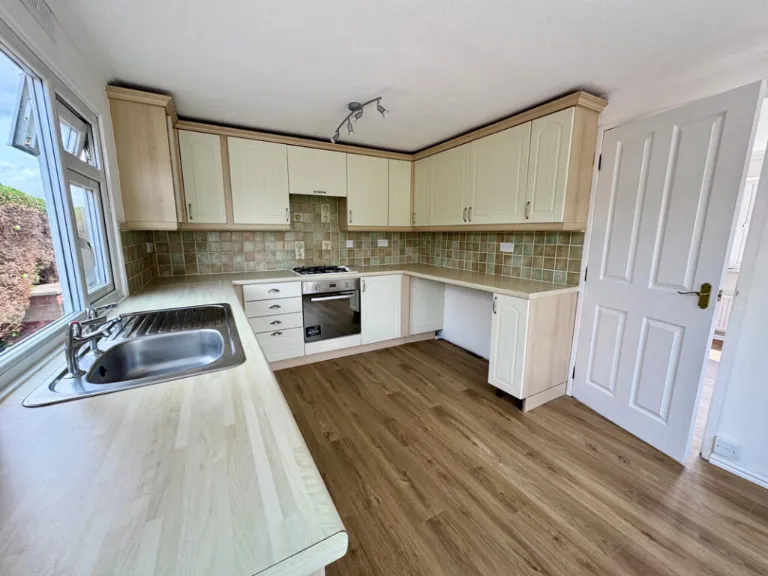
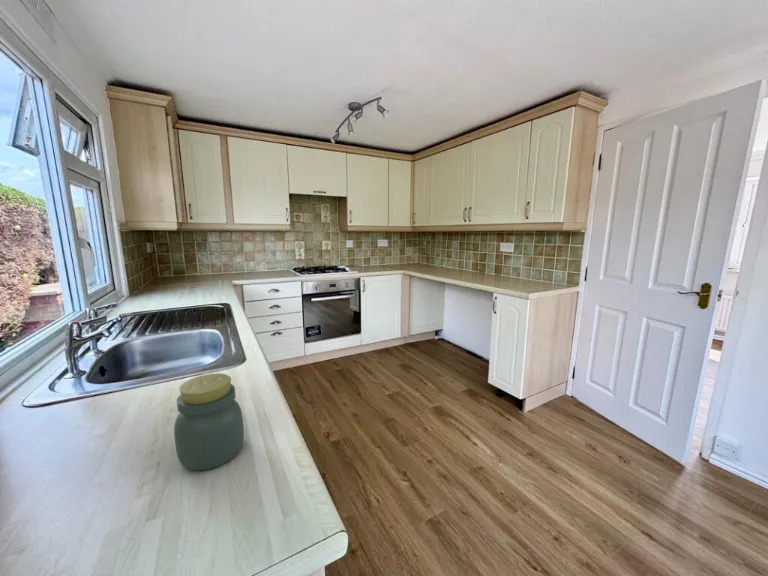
+ jar [173,373,245,471]
